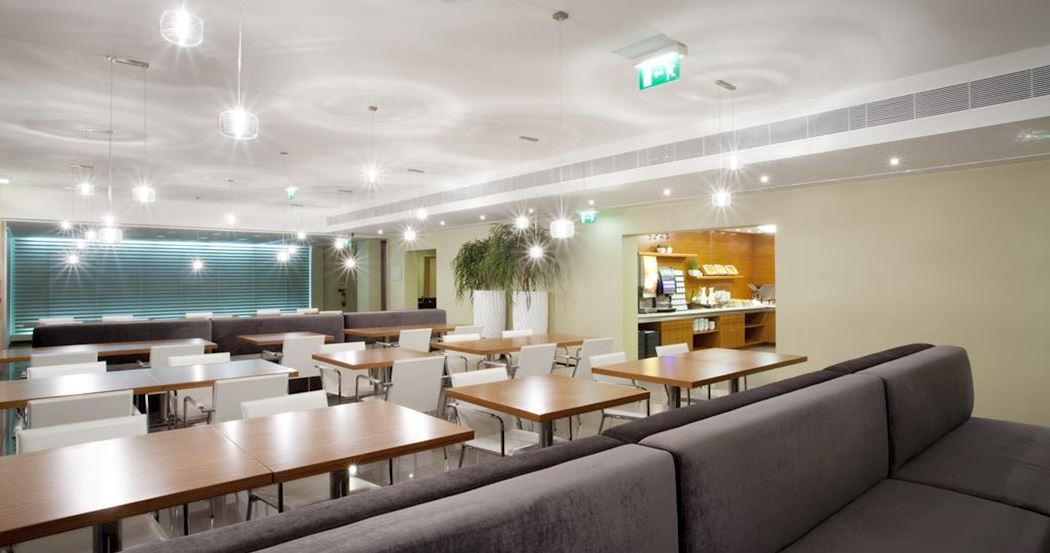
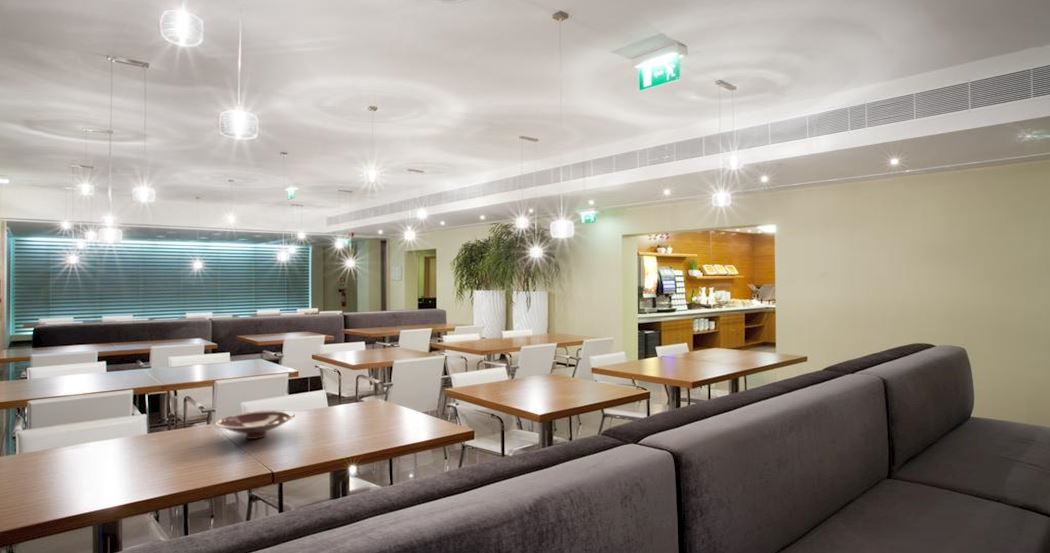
+ bowl [215,409,296,440]
